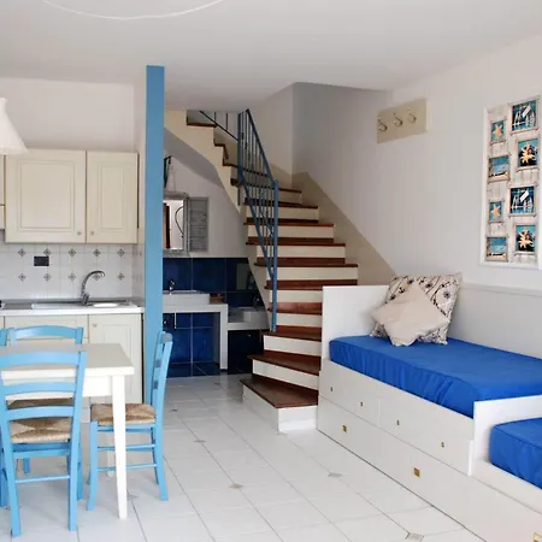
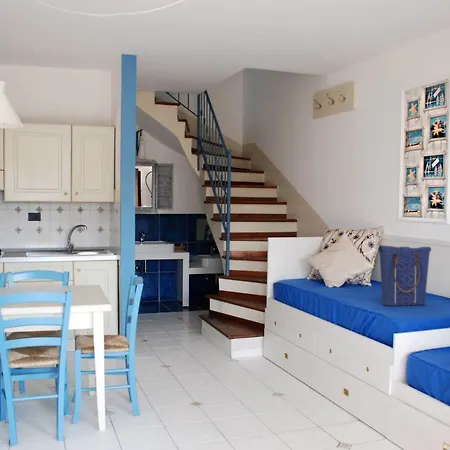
+ tote bag [377,244,432,307]
